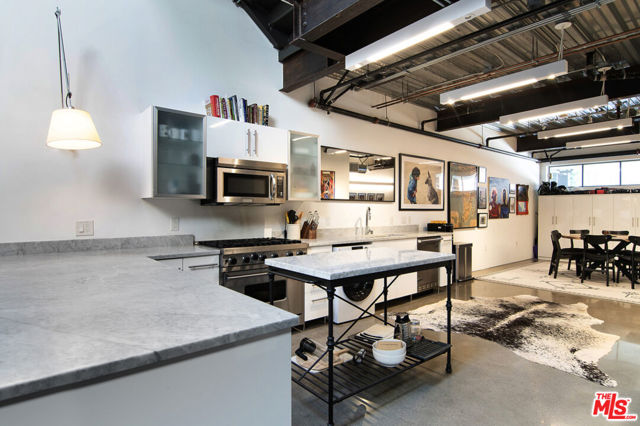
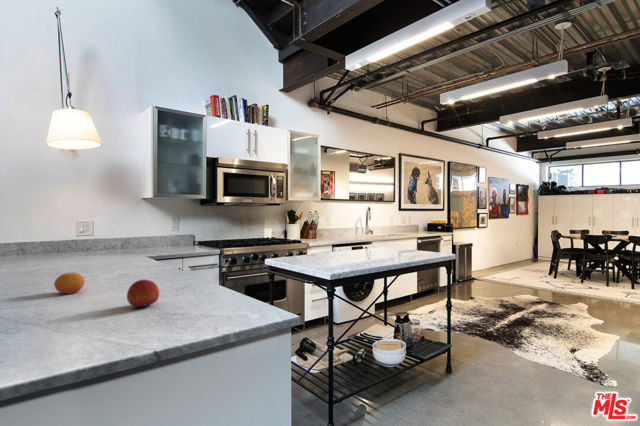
+ fruit [126,278,160,310]
+ fruit [53,272,85,295]
